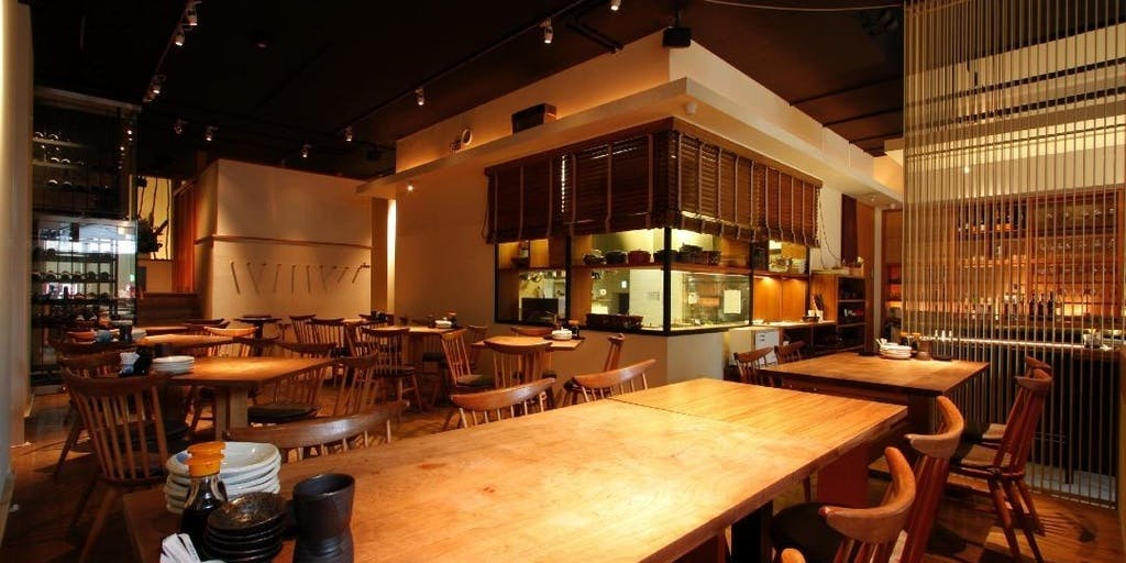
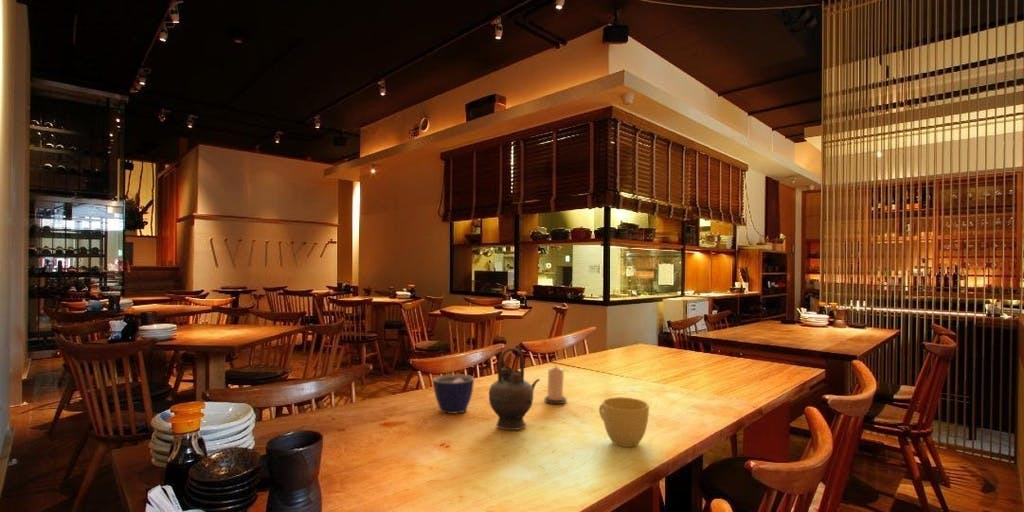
+ teapot [488,346,541,431]
+ cup [598,396,650,448]
+ cup [432,373,475,415]
+ candle [544,365,568,405]
